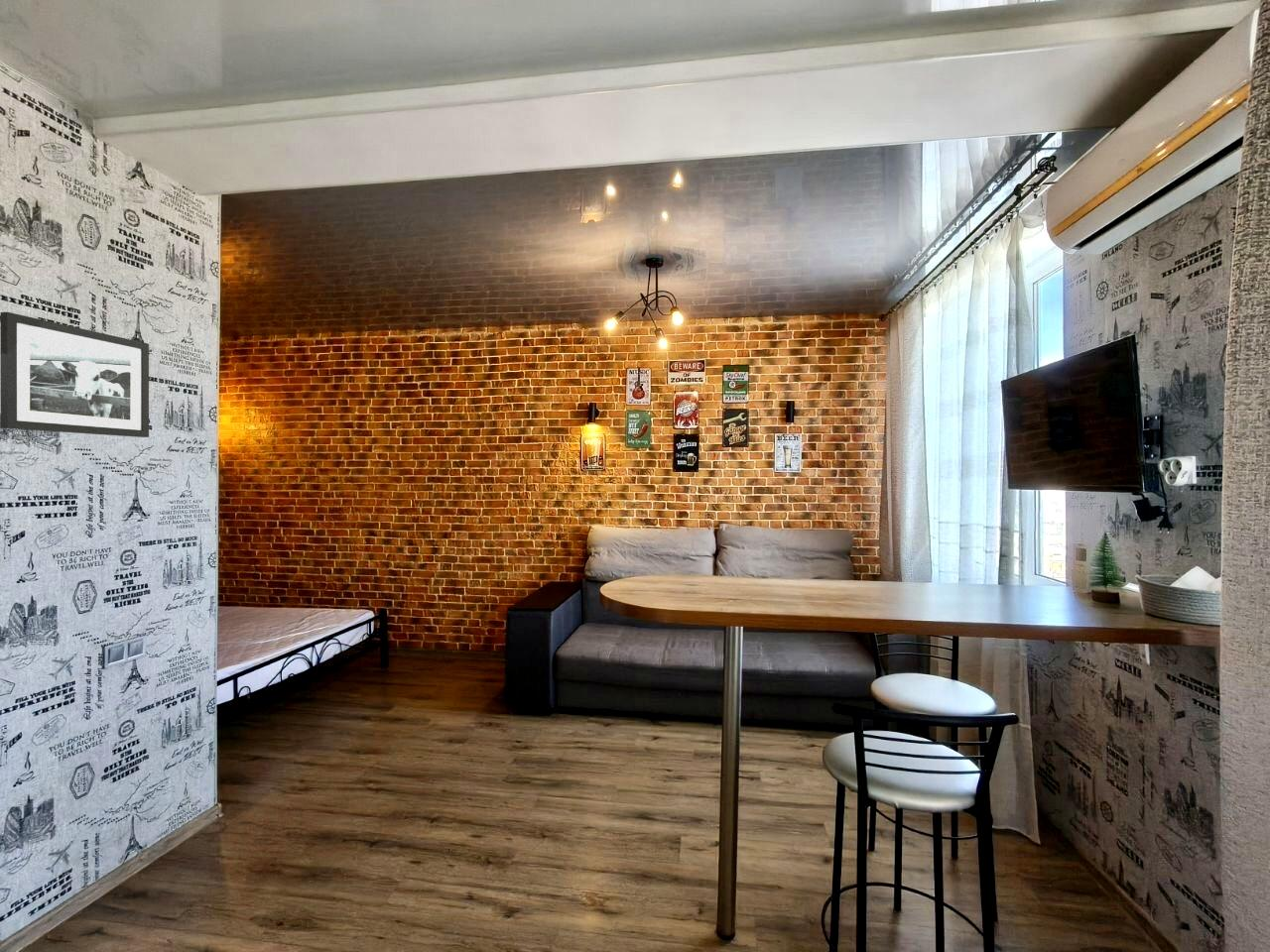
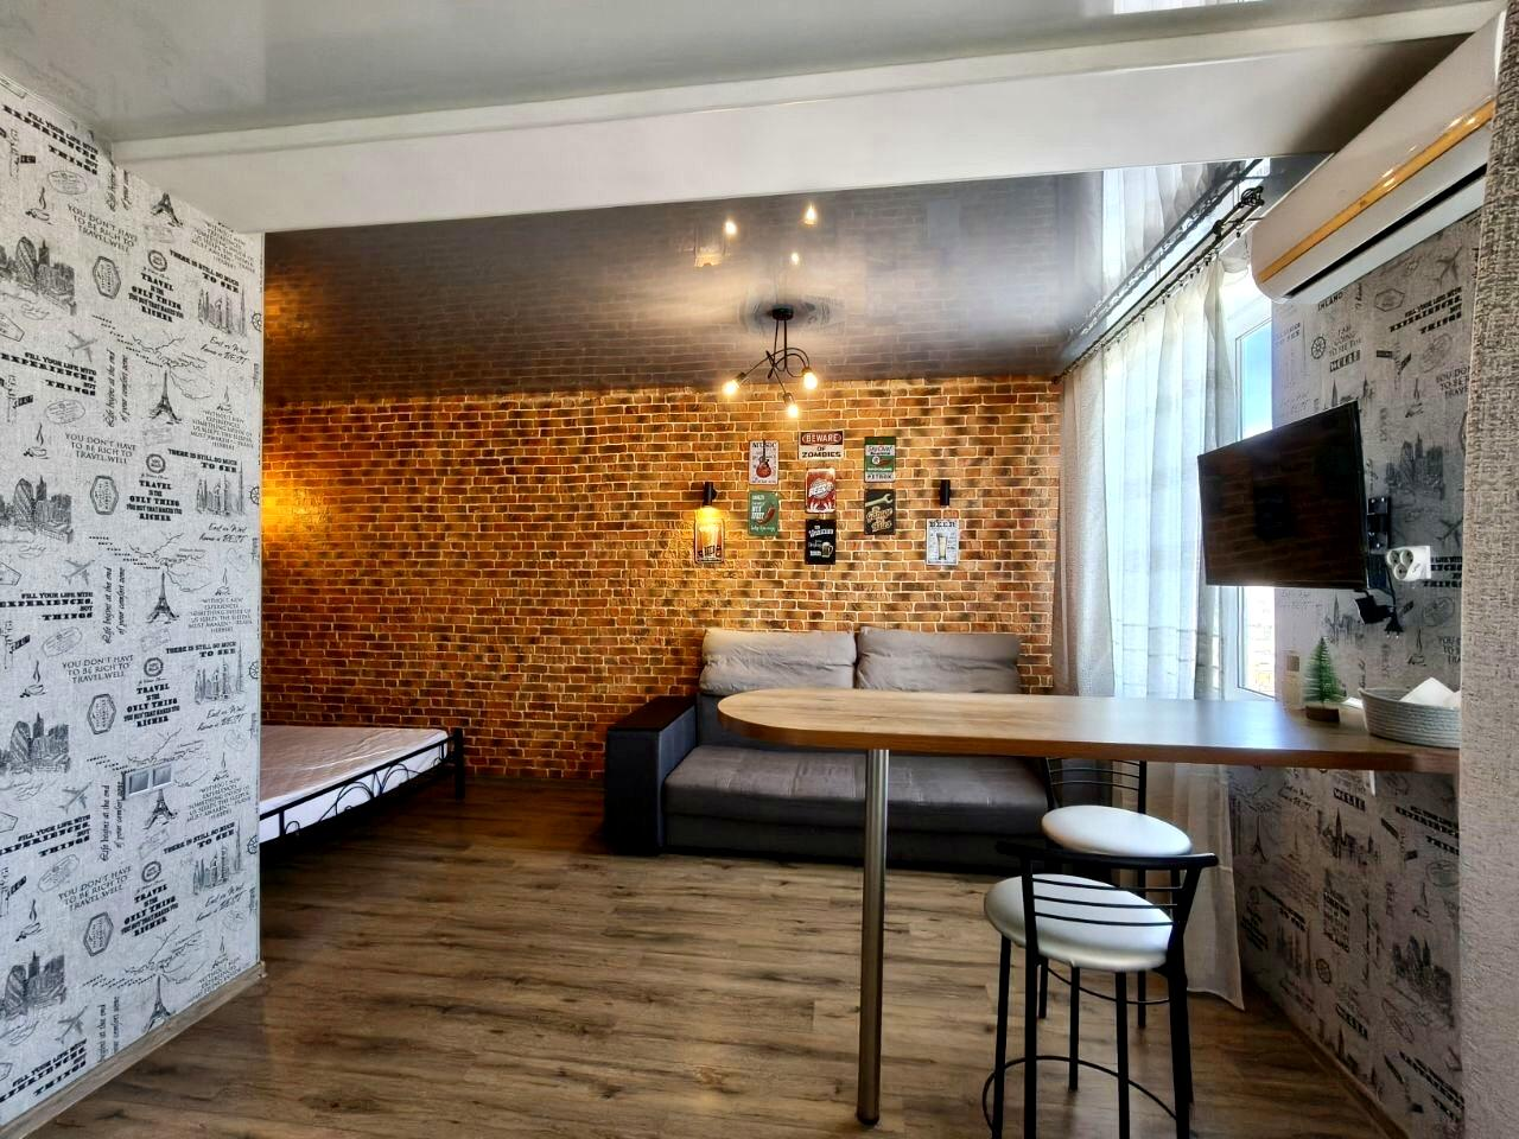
- picture frame [0,311,150,438]
